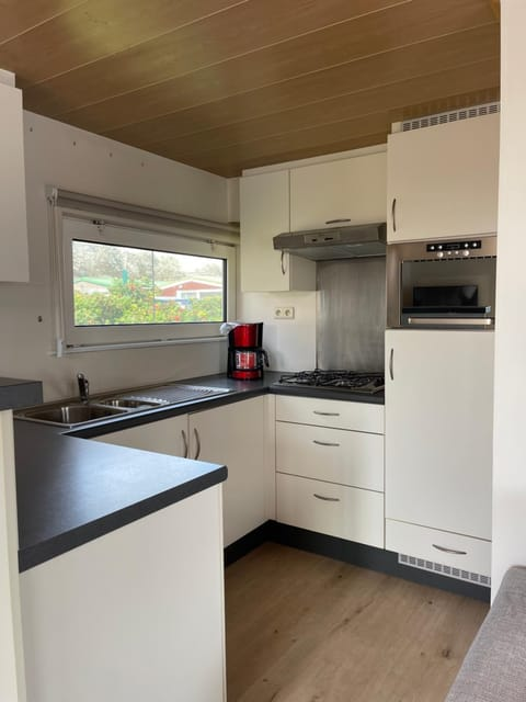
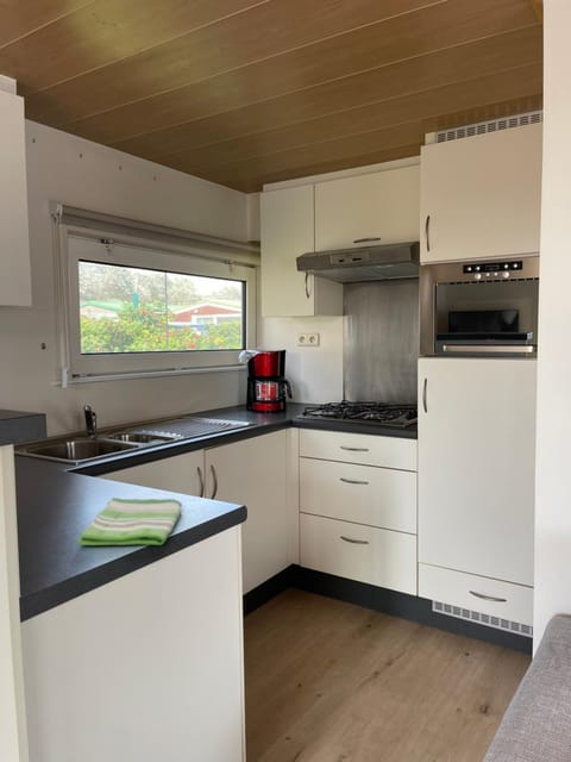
+ dish towel [77,496,183,546]
